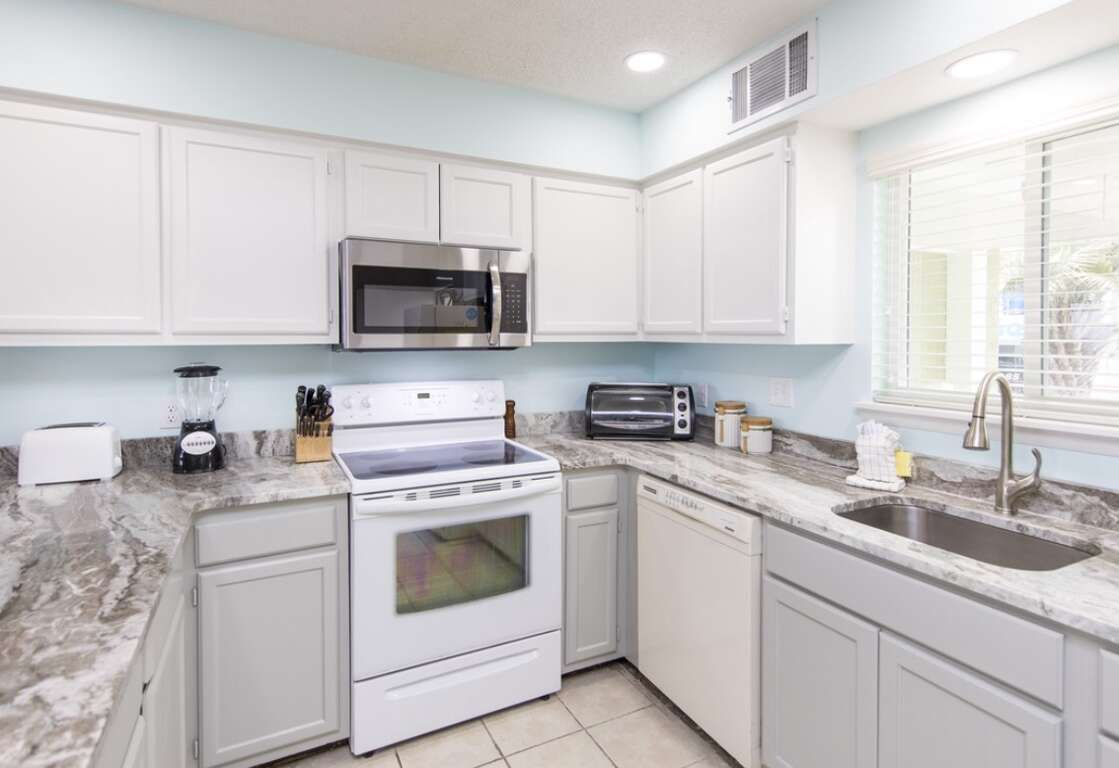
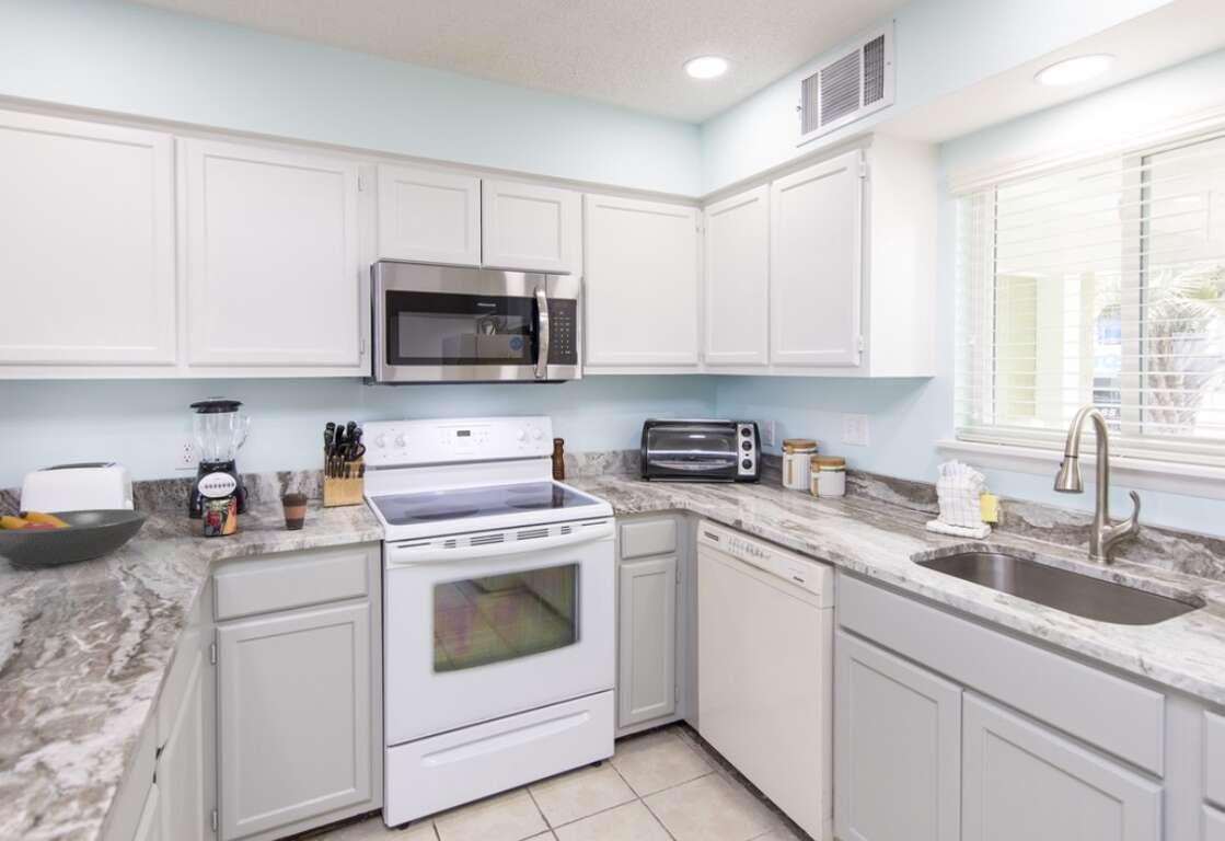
+ mug [201,495,238,537]
+ fruit bowl [0,508,150,565]
+ coffee cup [279,492,310,530]
